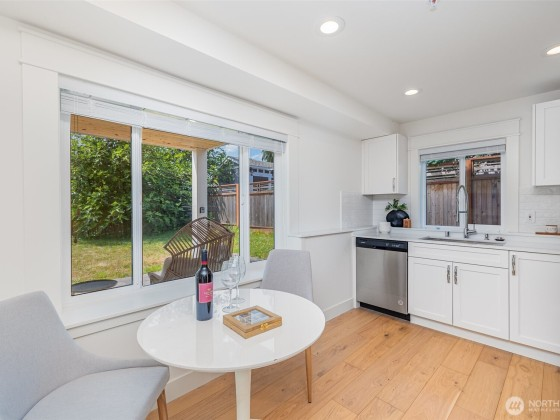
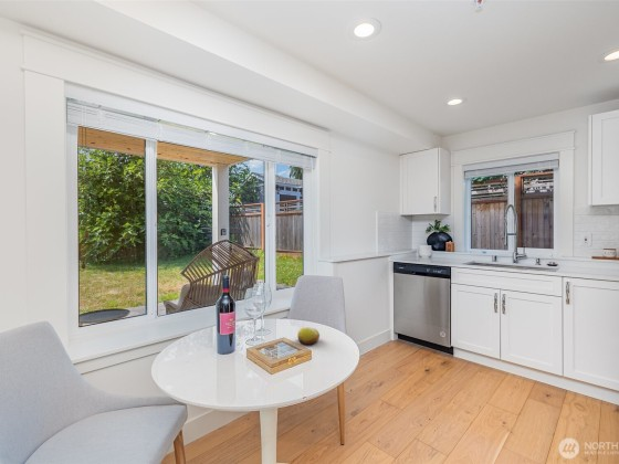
+ fruit [296,326,321,346]
